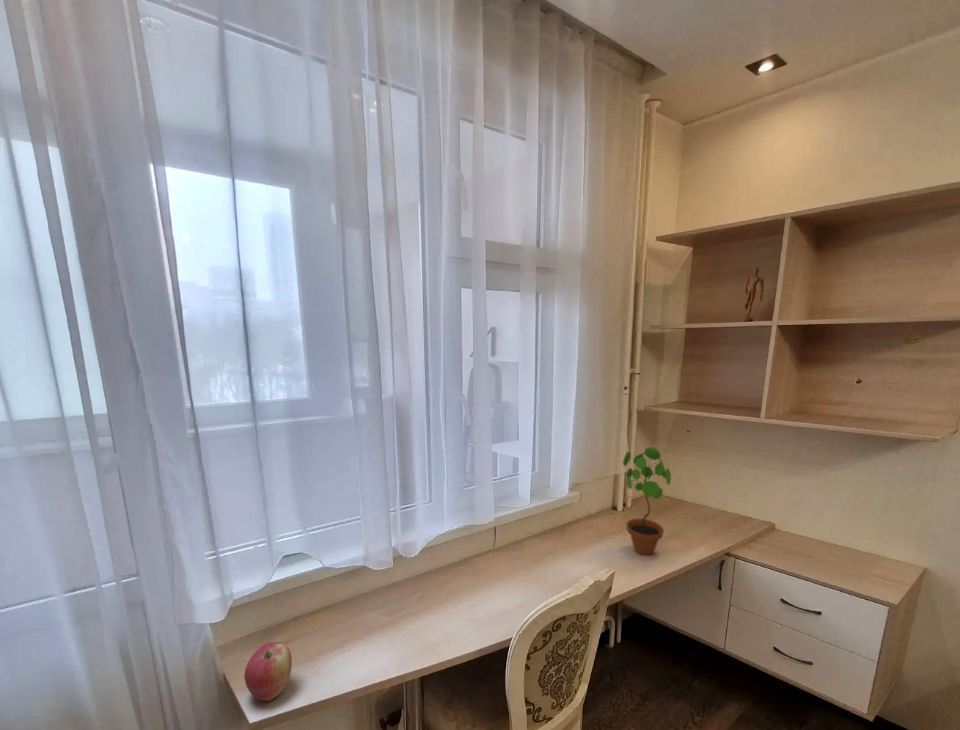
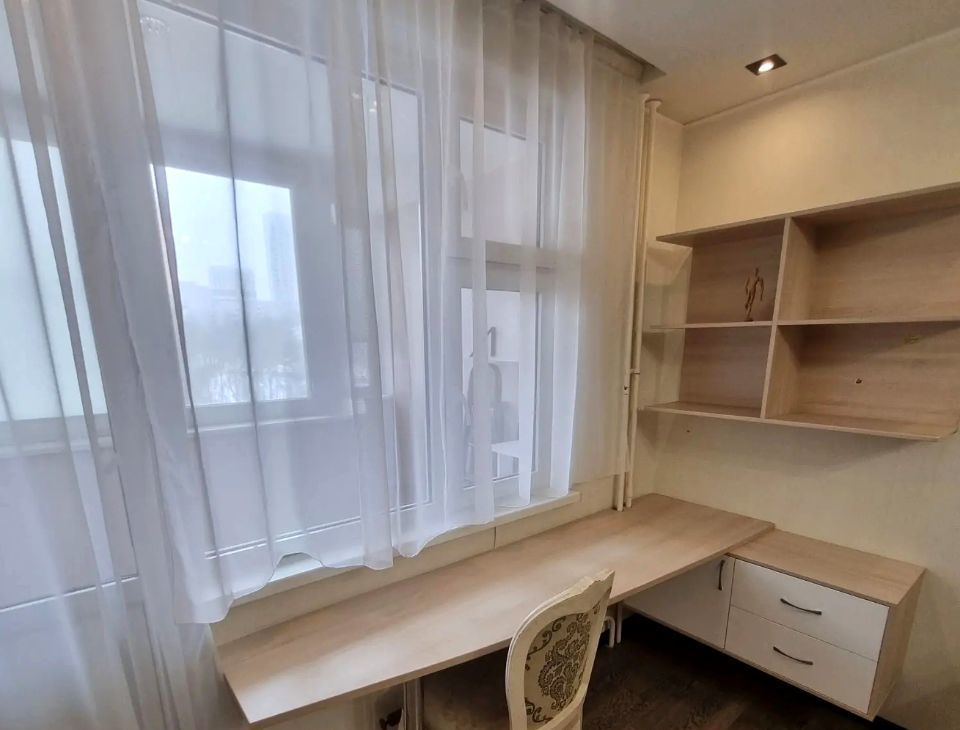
- potted plant [622,446,672,556]
- apple [244,641,293,702]
